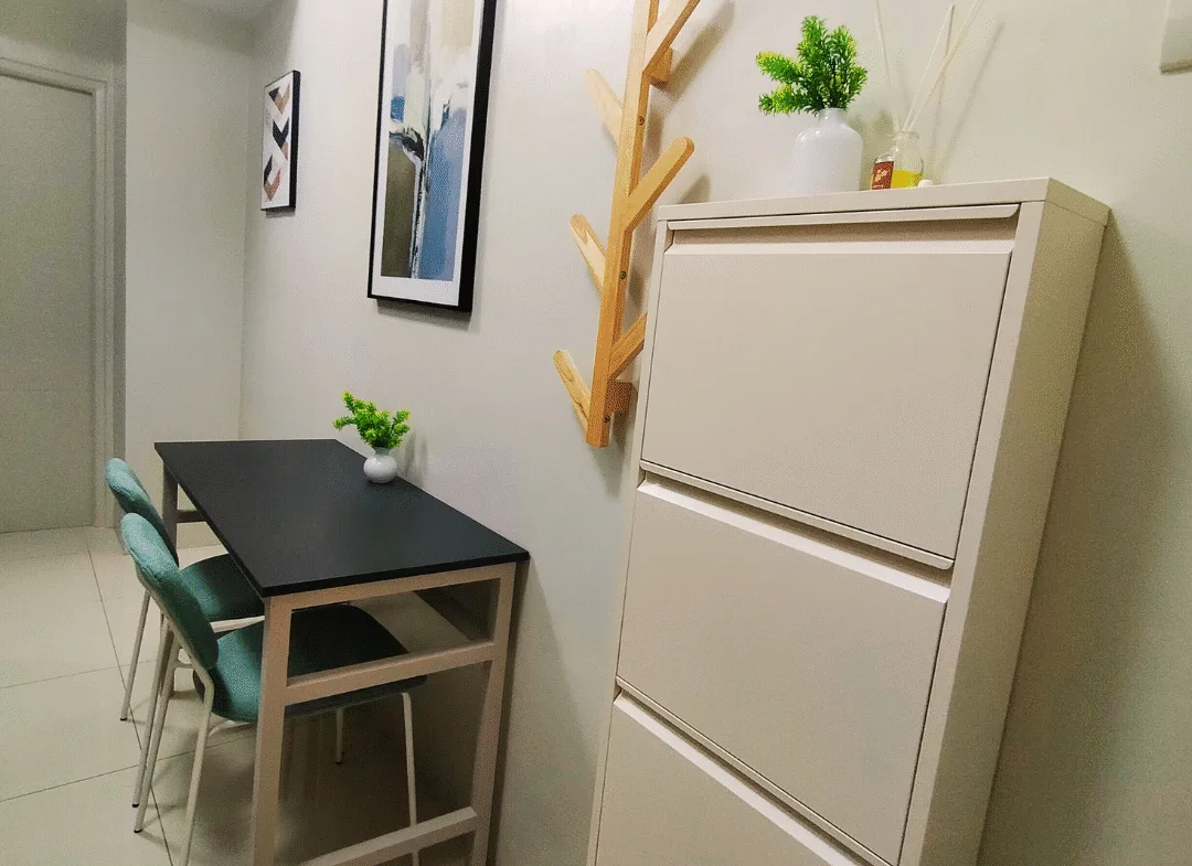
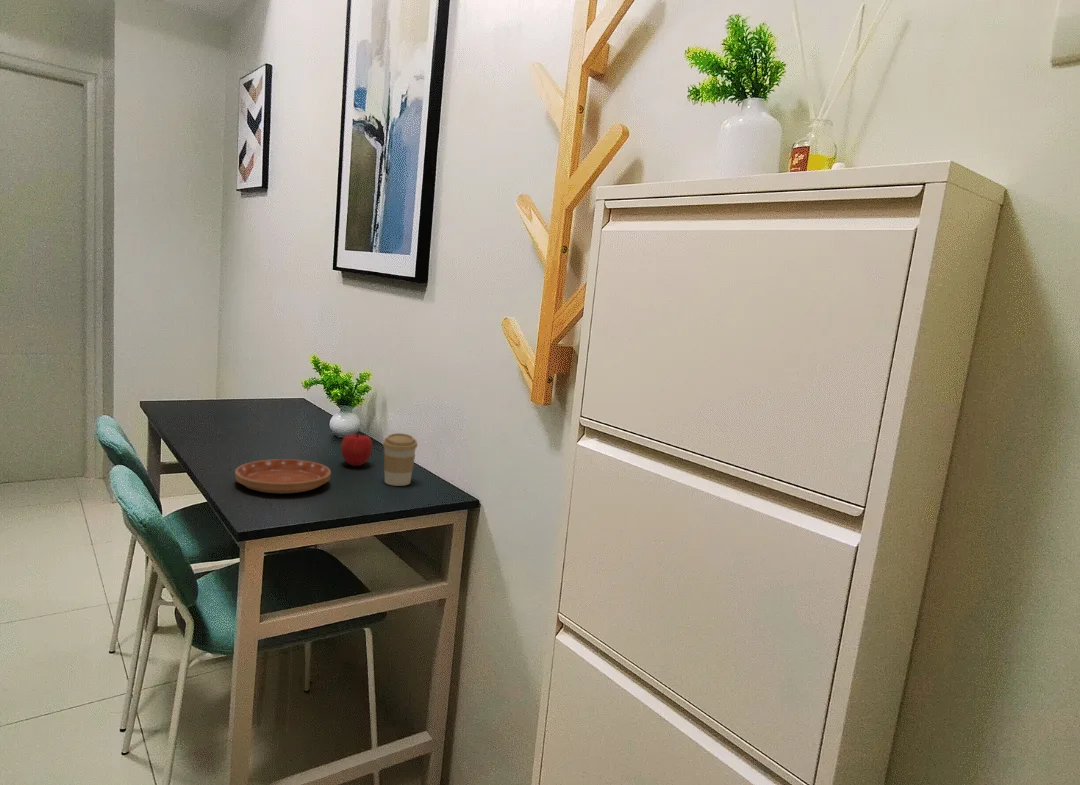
+ coffee cup [382,432,419,487]
+ saucer [234,458,332,494]
+ fruit [340,431,373,467]
